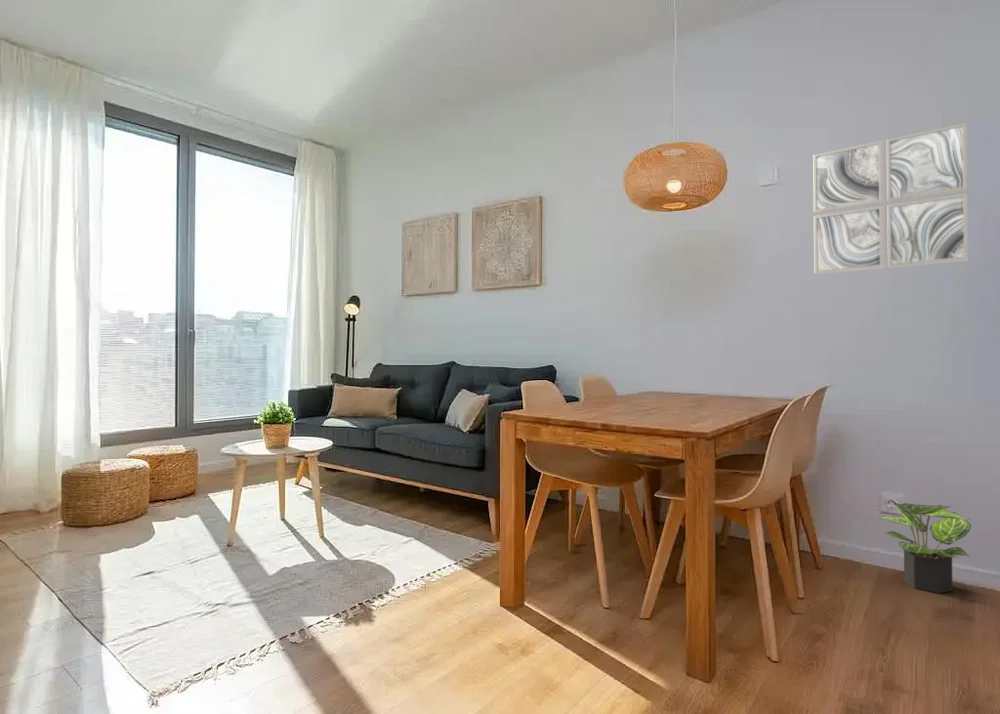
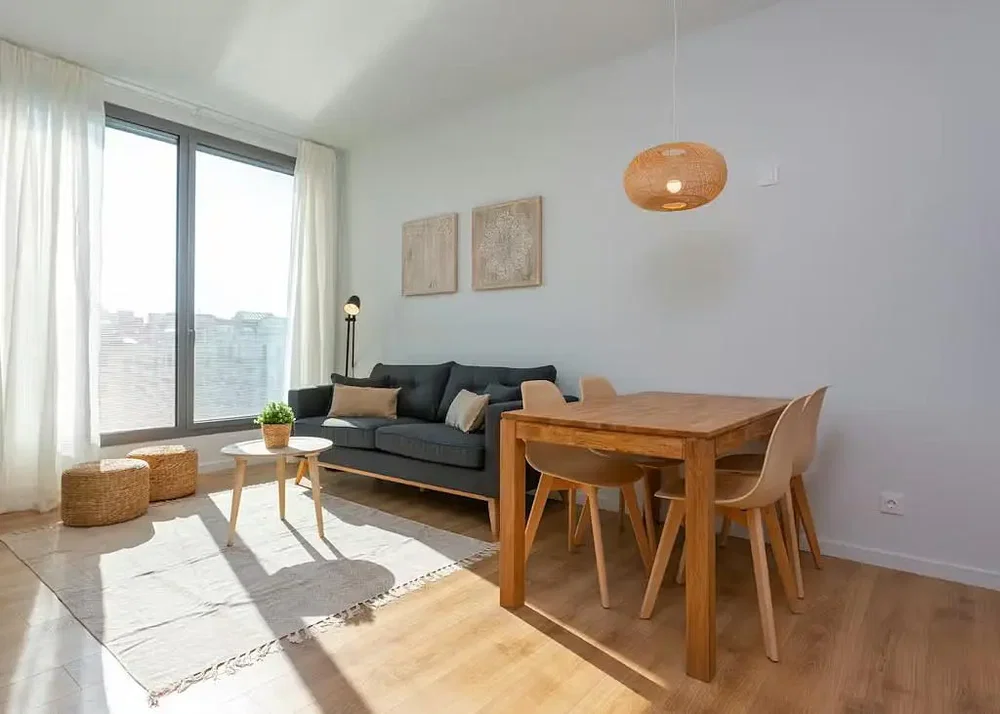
- potted plant [879,498,972,594]
- wall art [812,122,969,275]
